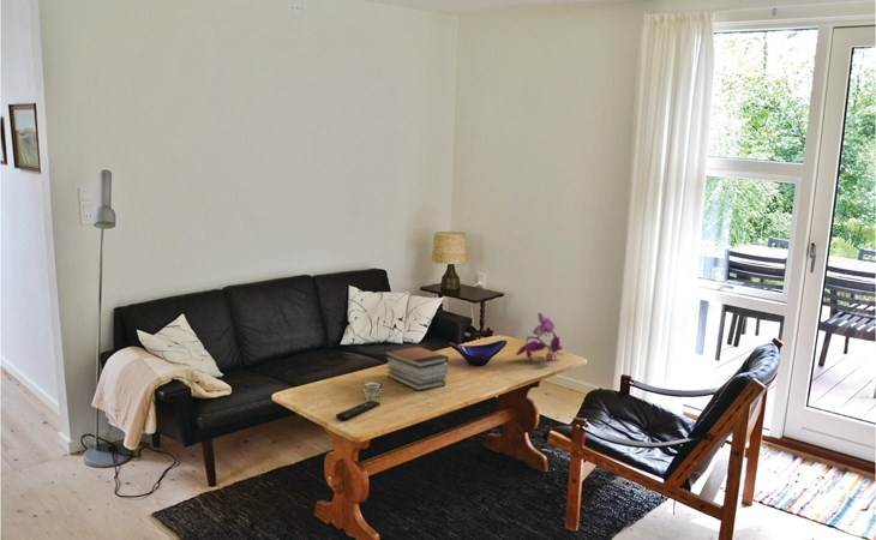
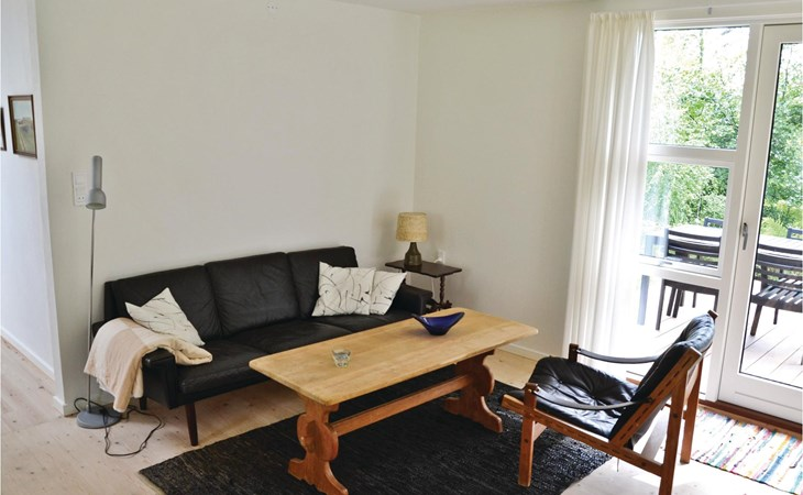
- flower [515,312,564,362]
- remote control [335,400,382,421]
- book stack [383,343,449,391]
